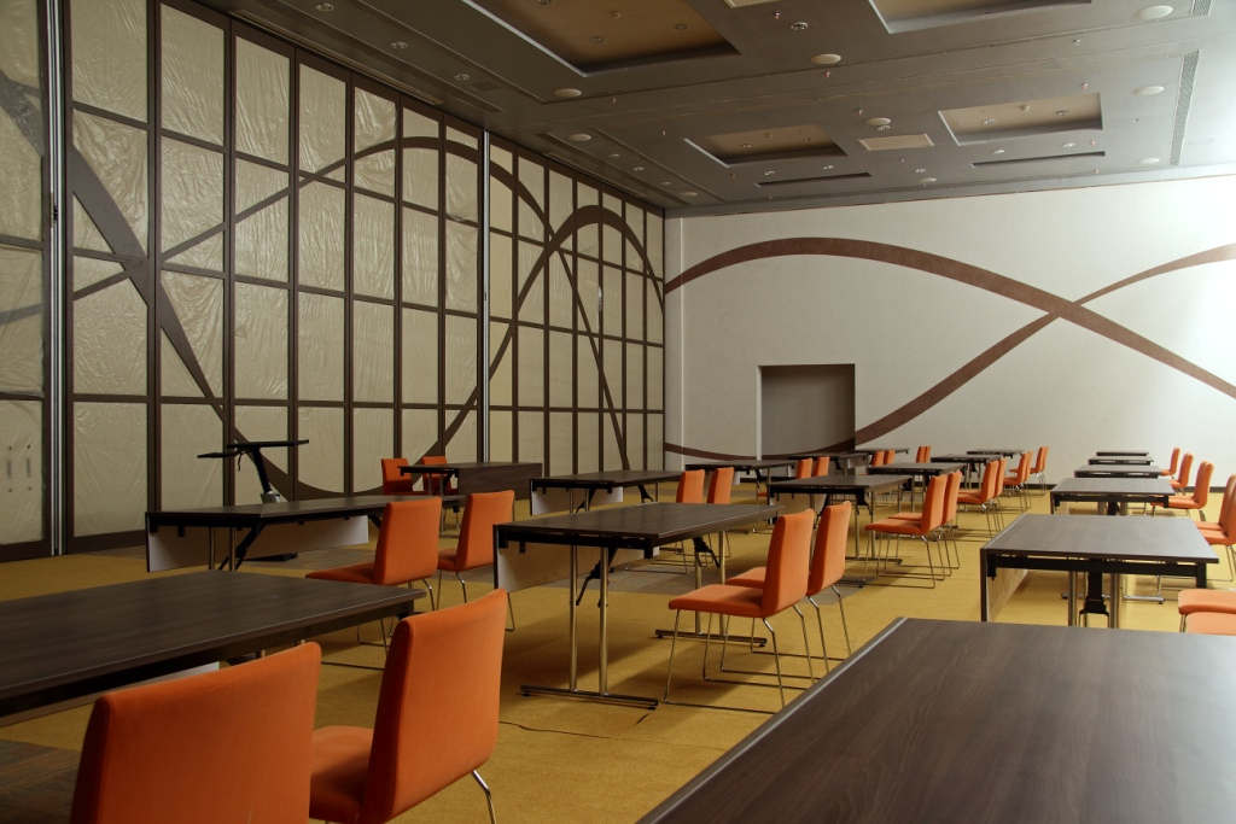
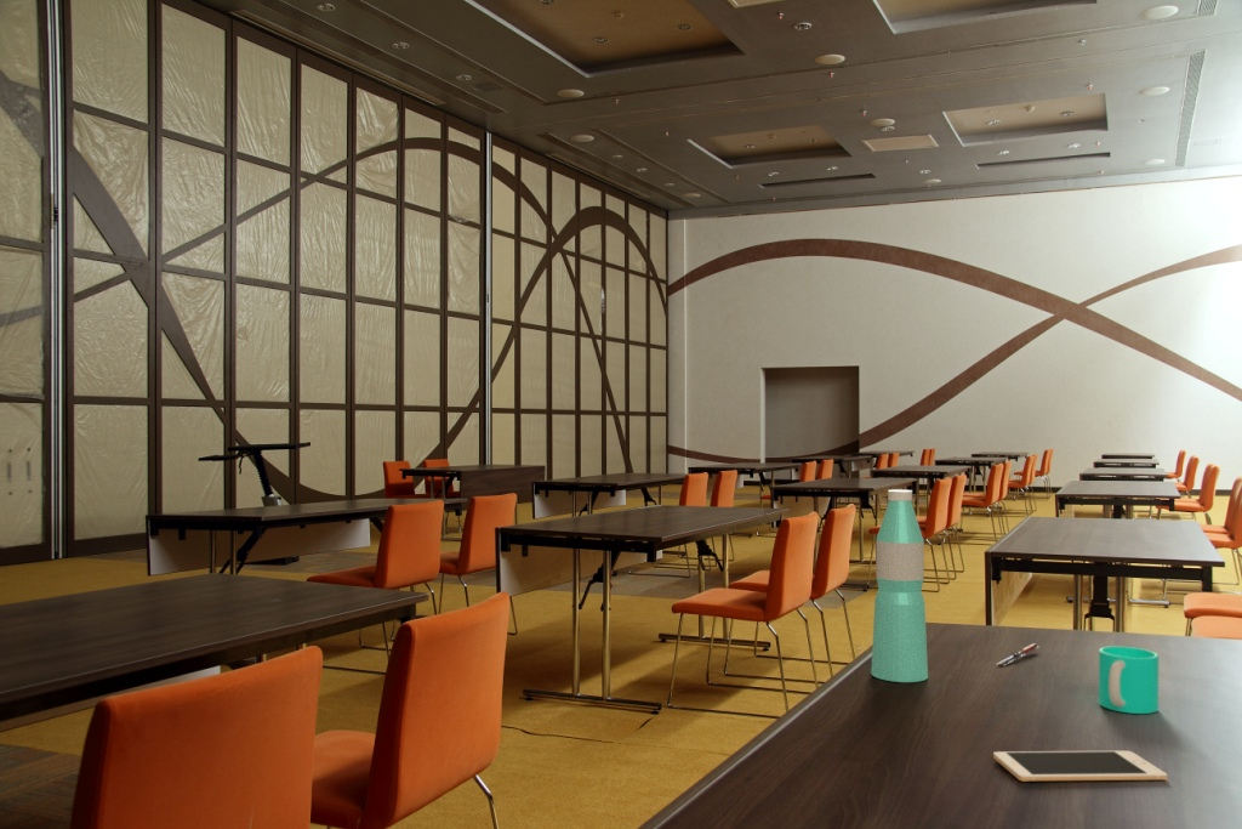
+ water bottle [870,488,929,683]
+ cell phone [992,750,1169,783]
+ cup [1098,646,1160,715]
+ pen [997,643,1039,666]
